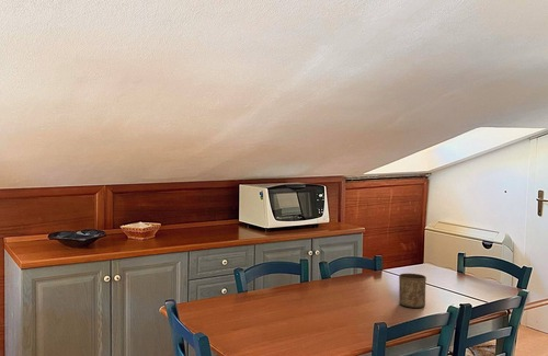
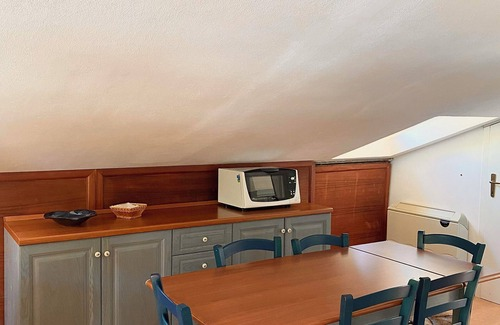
- cup [398,273,427,309]
